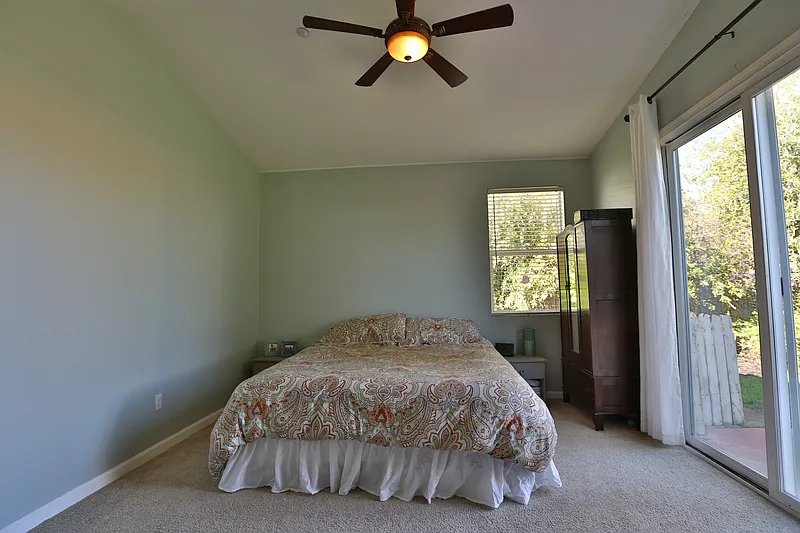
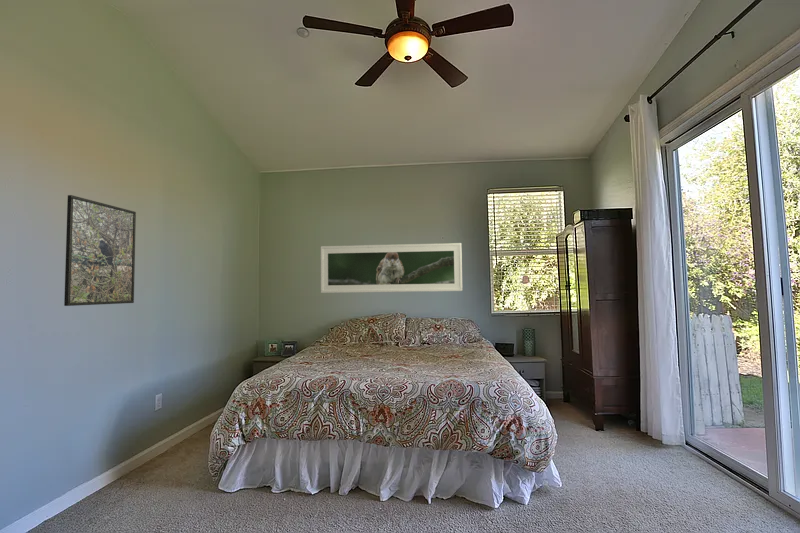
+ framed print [63,194,137,307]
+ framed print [320,242,463,294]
